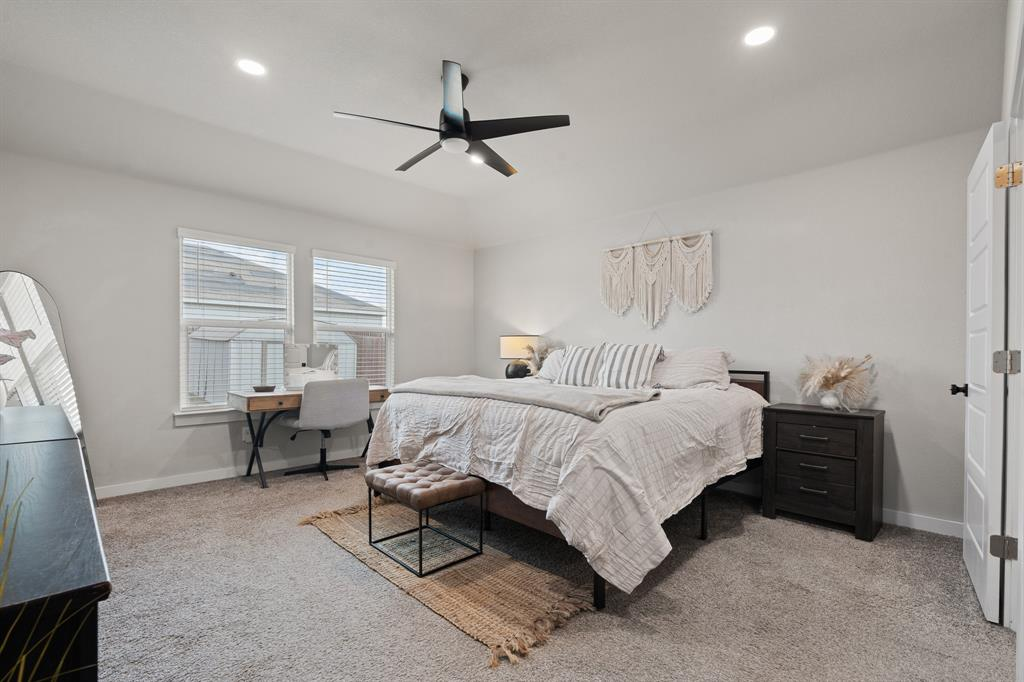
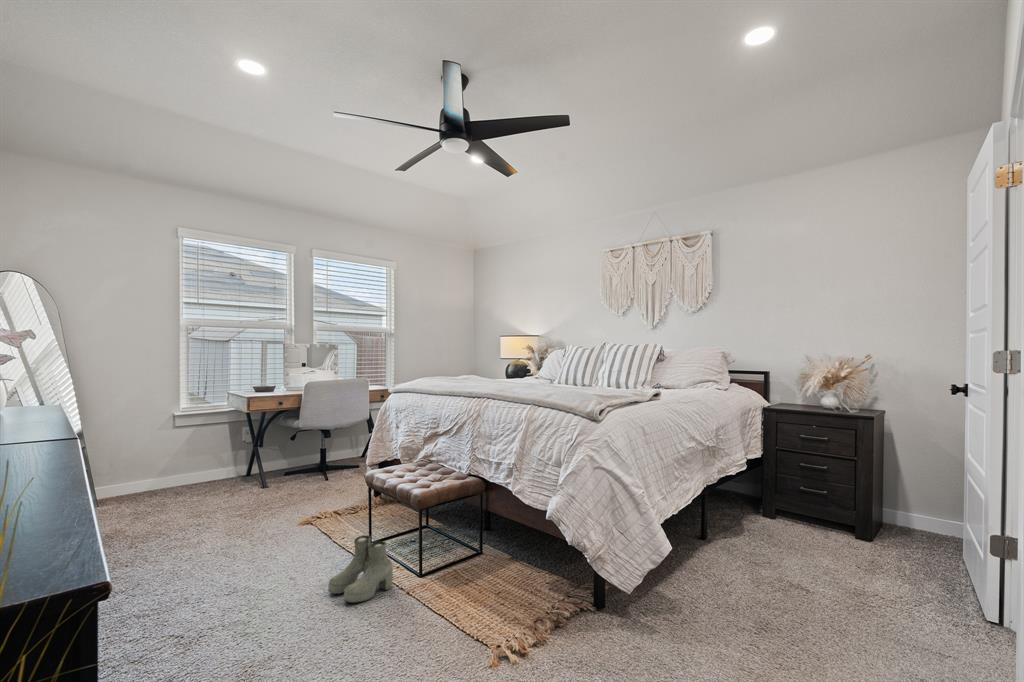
+ boots [327,534,394,604]
